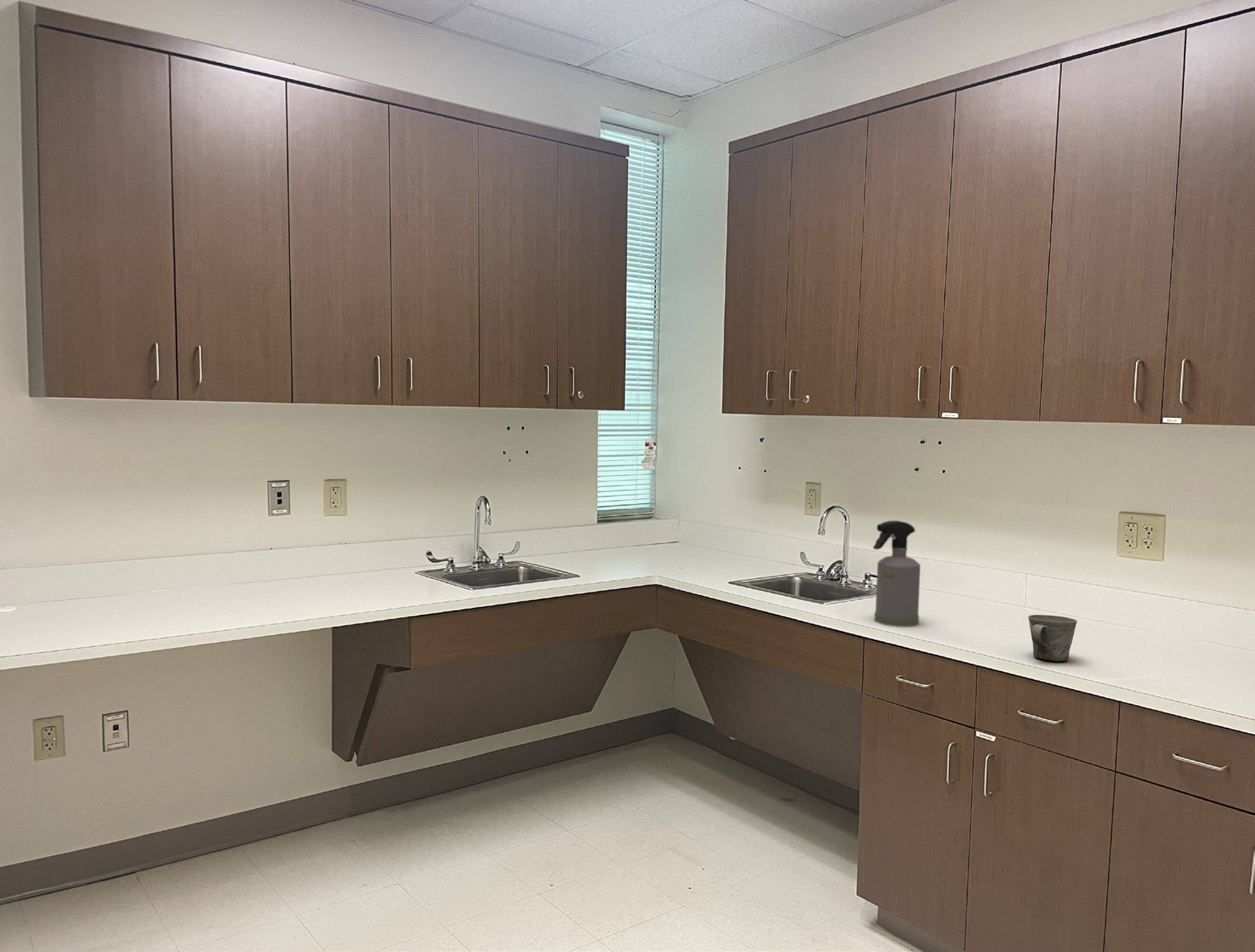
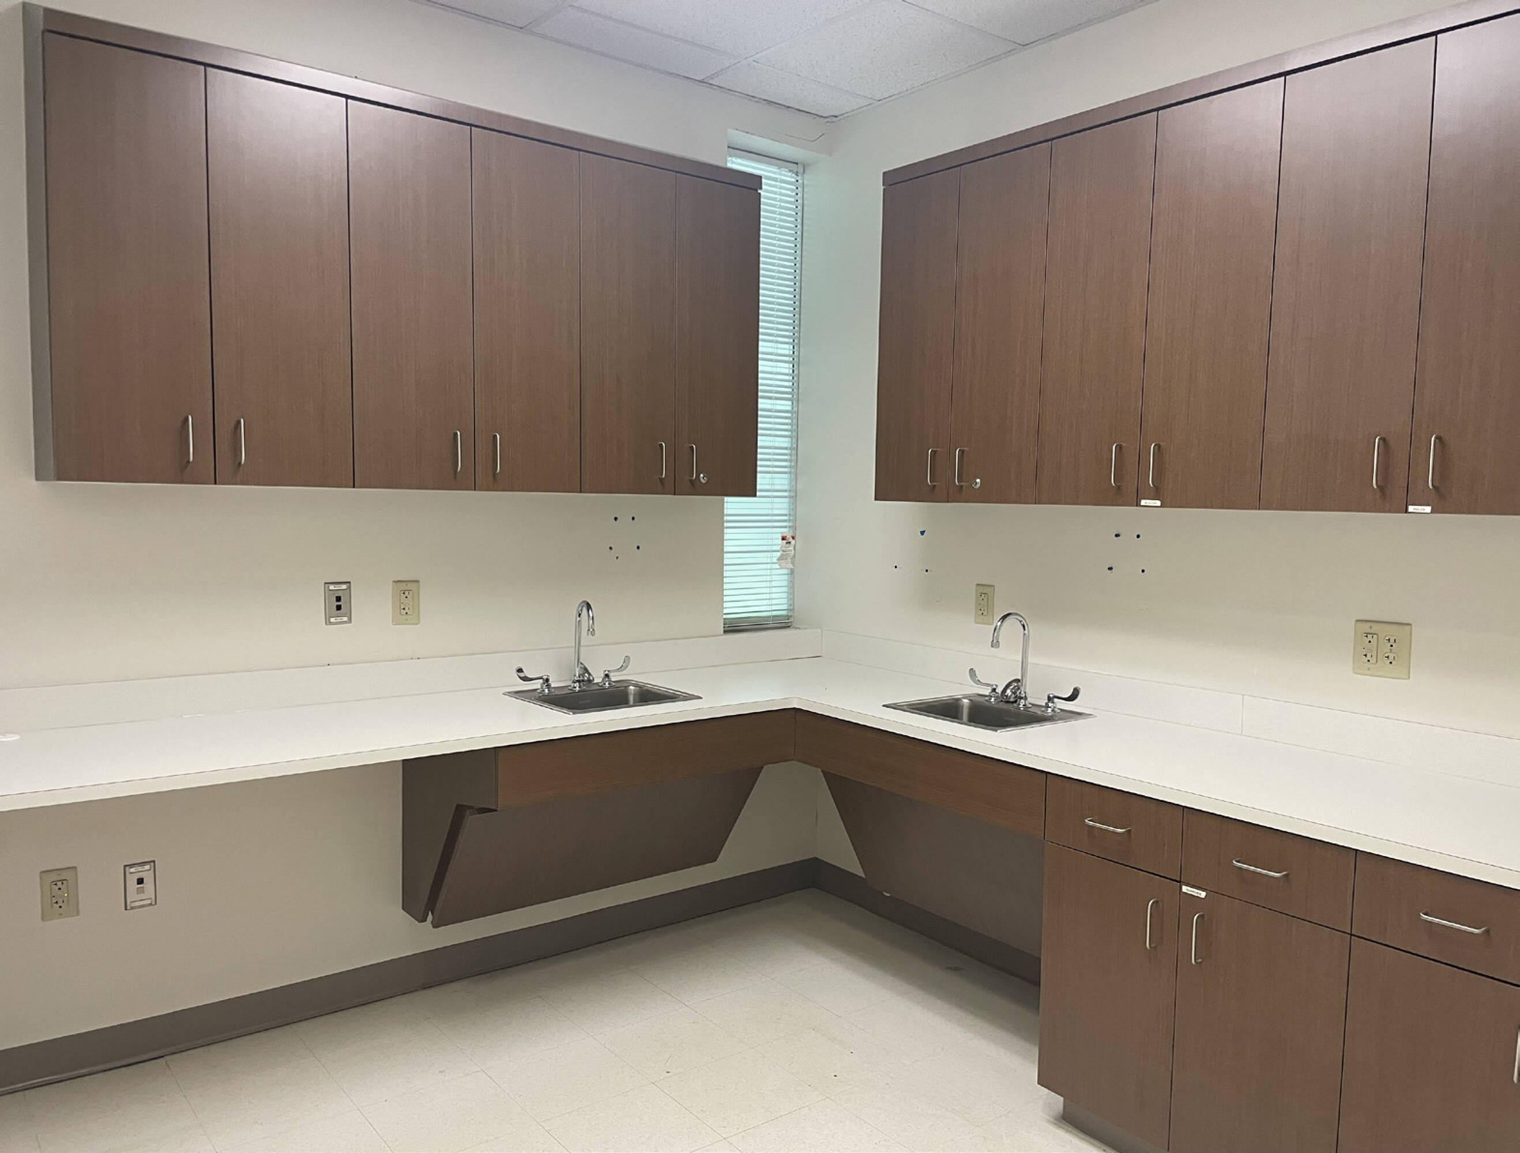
- spray bottle [872,520,921,627]
- mug [1028,615,1077,662]
